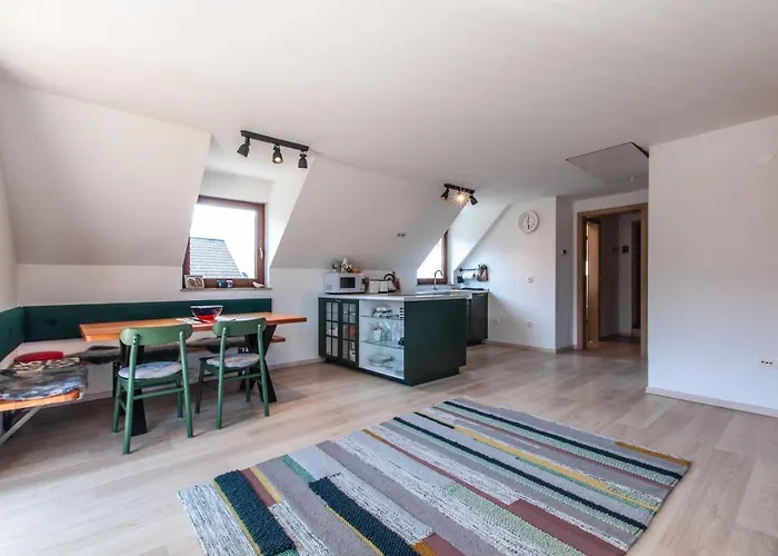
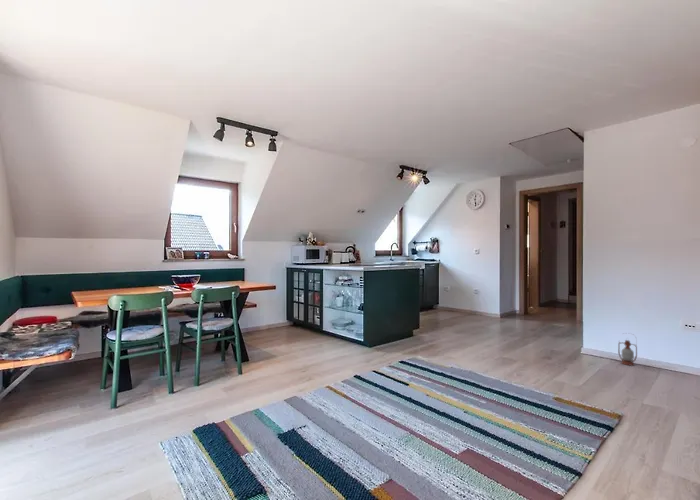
+ lantern [617,332,638,367]
